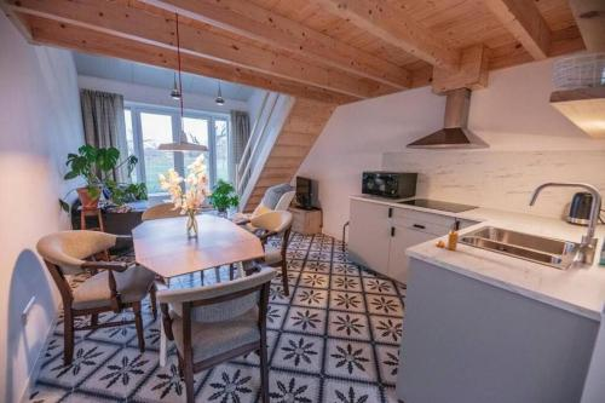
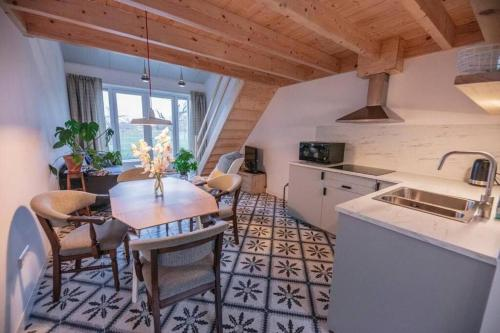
- pepper shaker [434,229,460,252]
